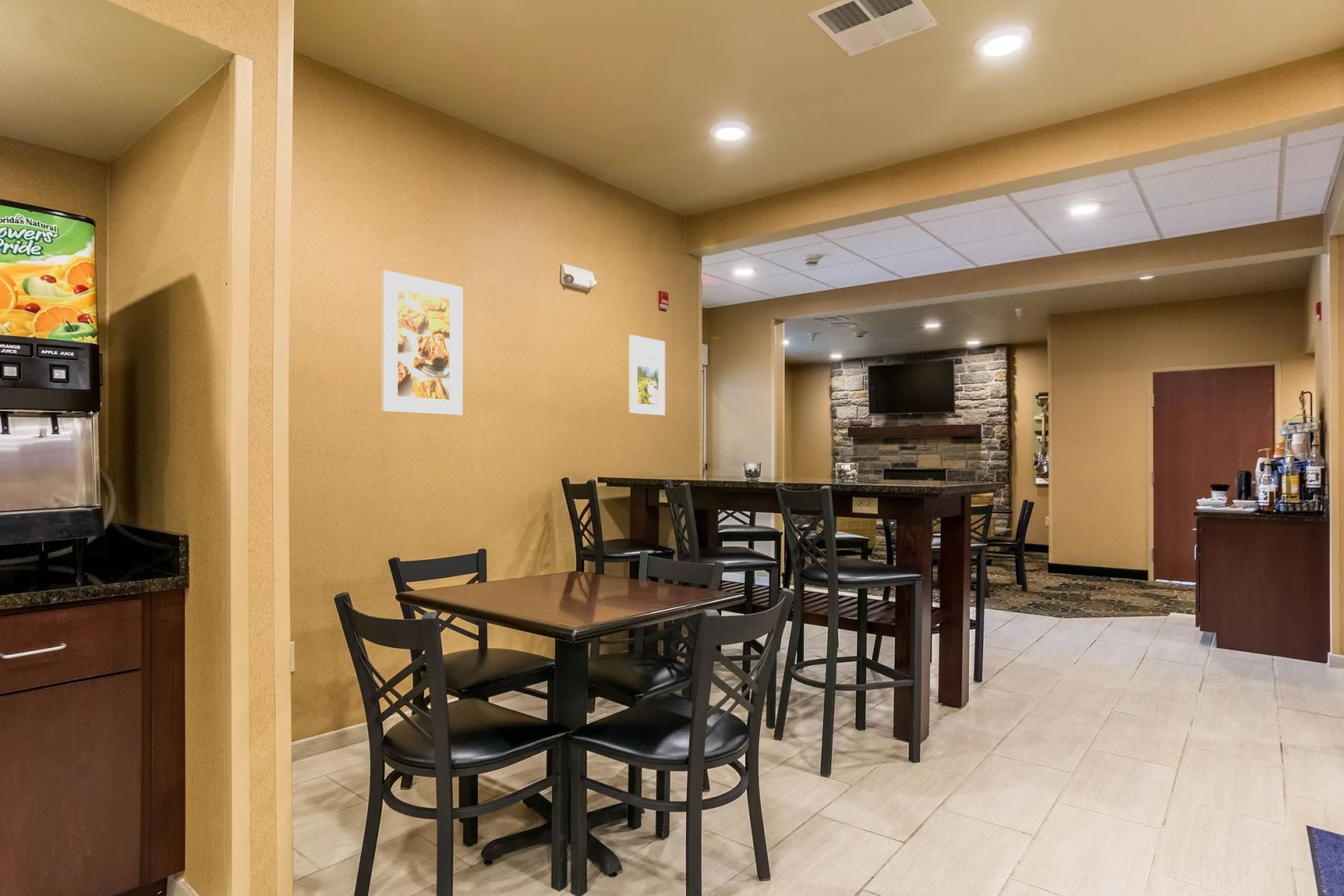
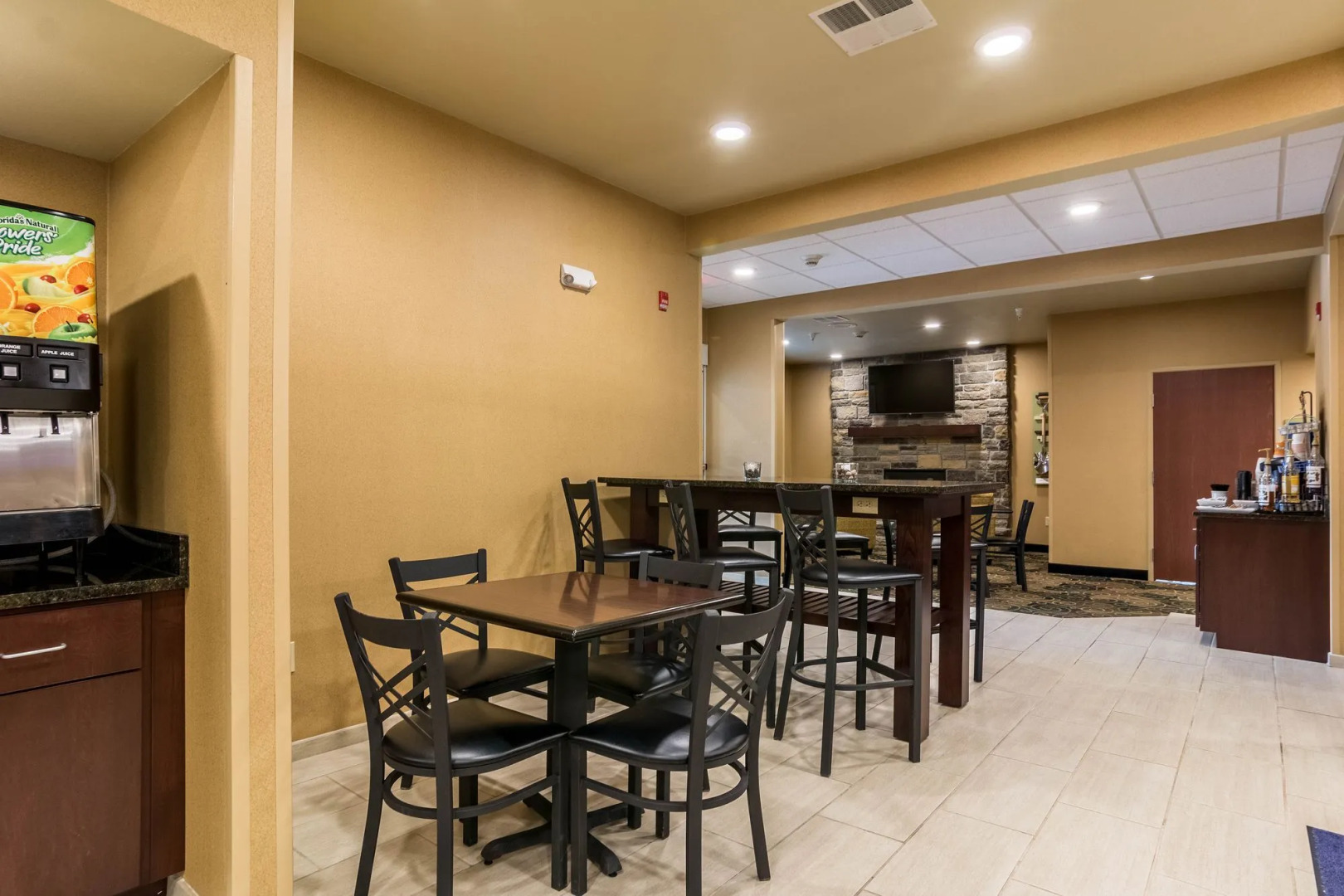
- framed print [380,270,464,416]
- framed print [628,334,666,416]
